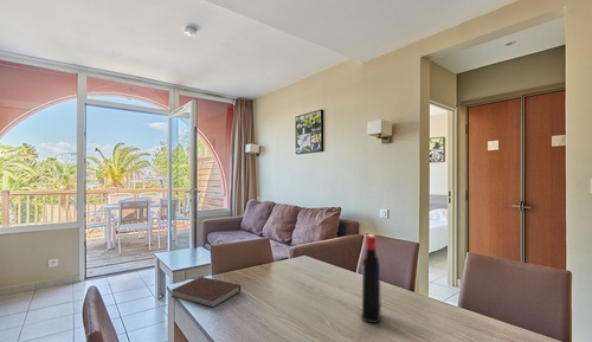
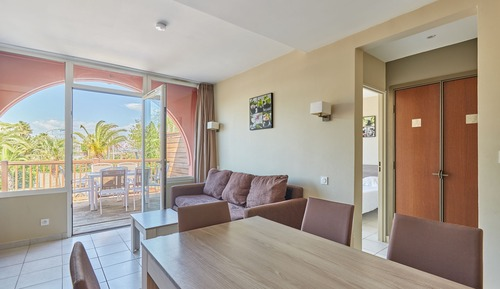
- liquor bottle [360,233,382,324]
- notebook [170,276,242,309]
